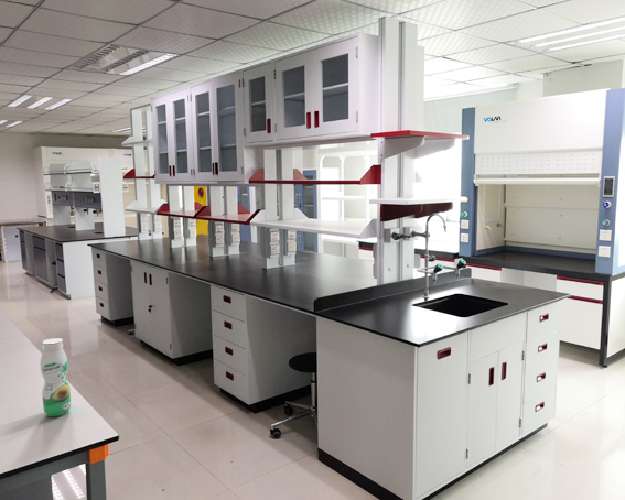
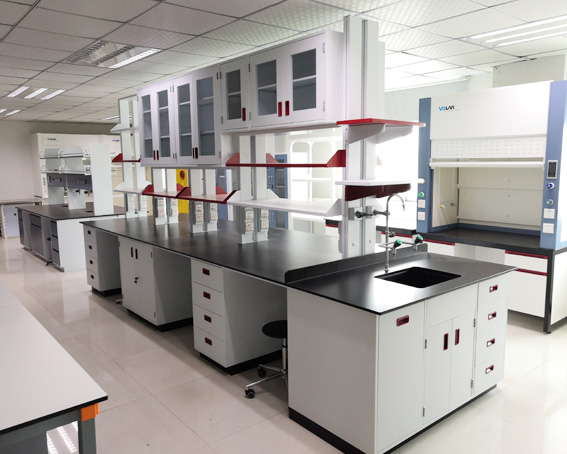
- beverage bottle [40,337,72,417]
